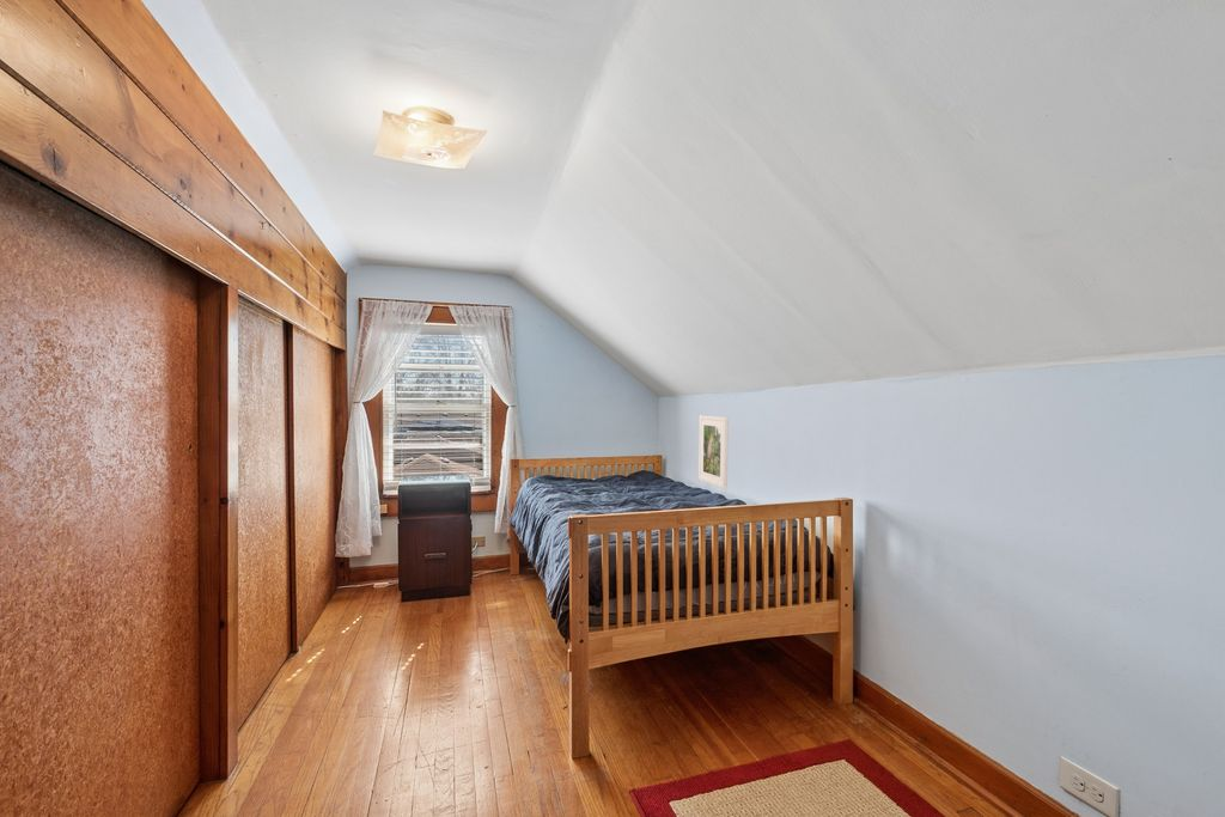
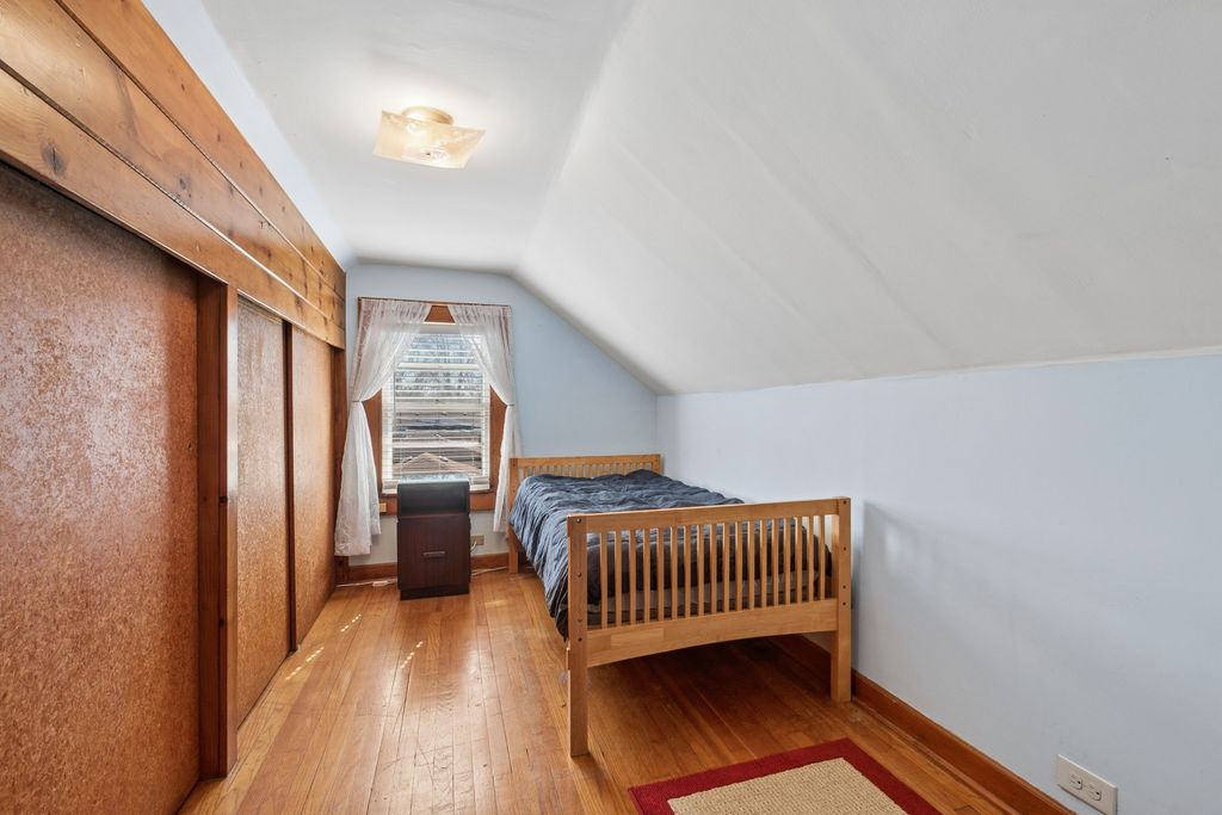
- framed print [697,414,730,489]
